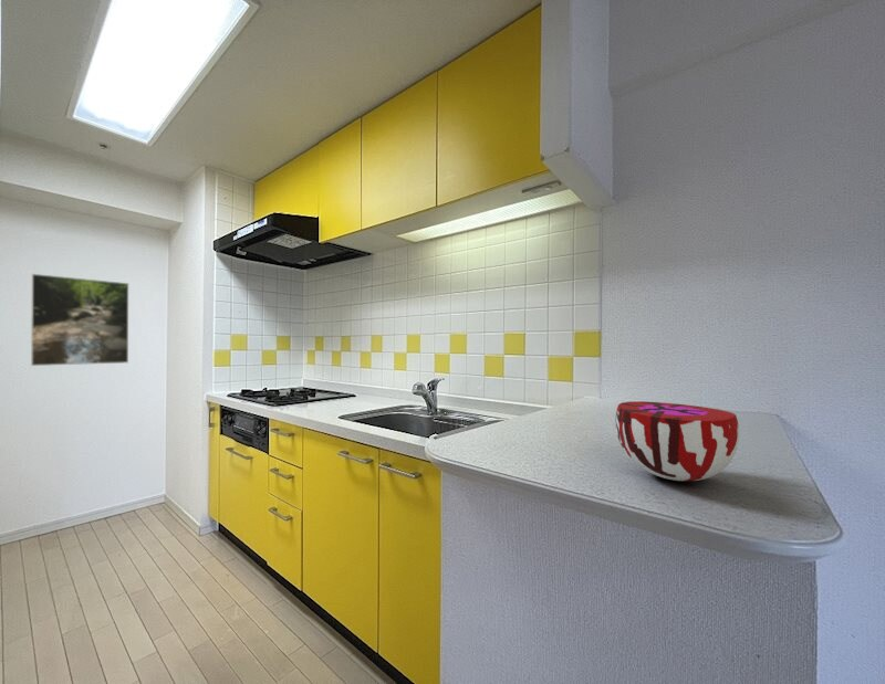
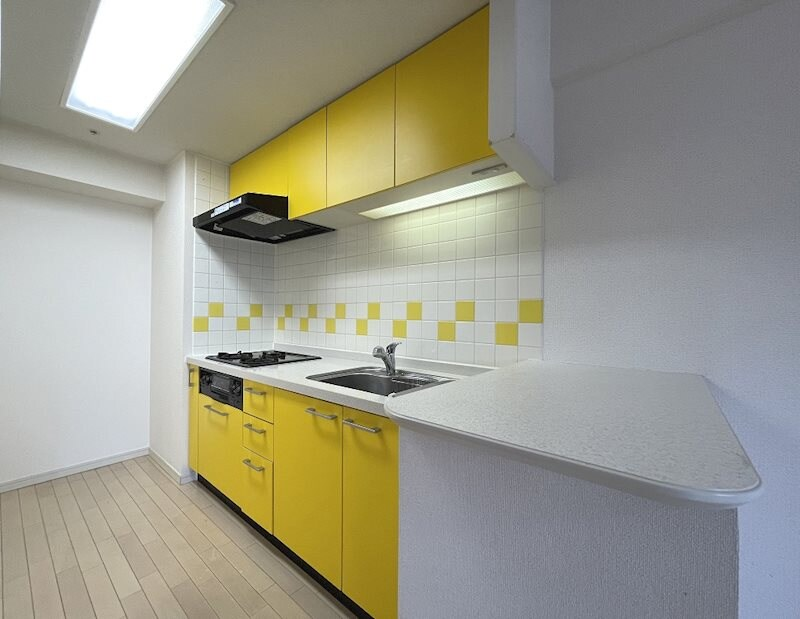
- decorative bowl [614,400,740,482]
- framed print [30,273,129,367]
